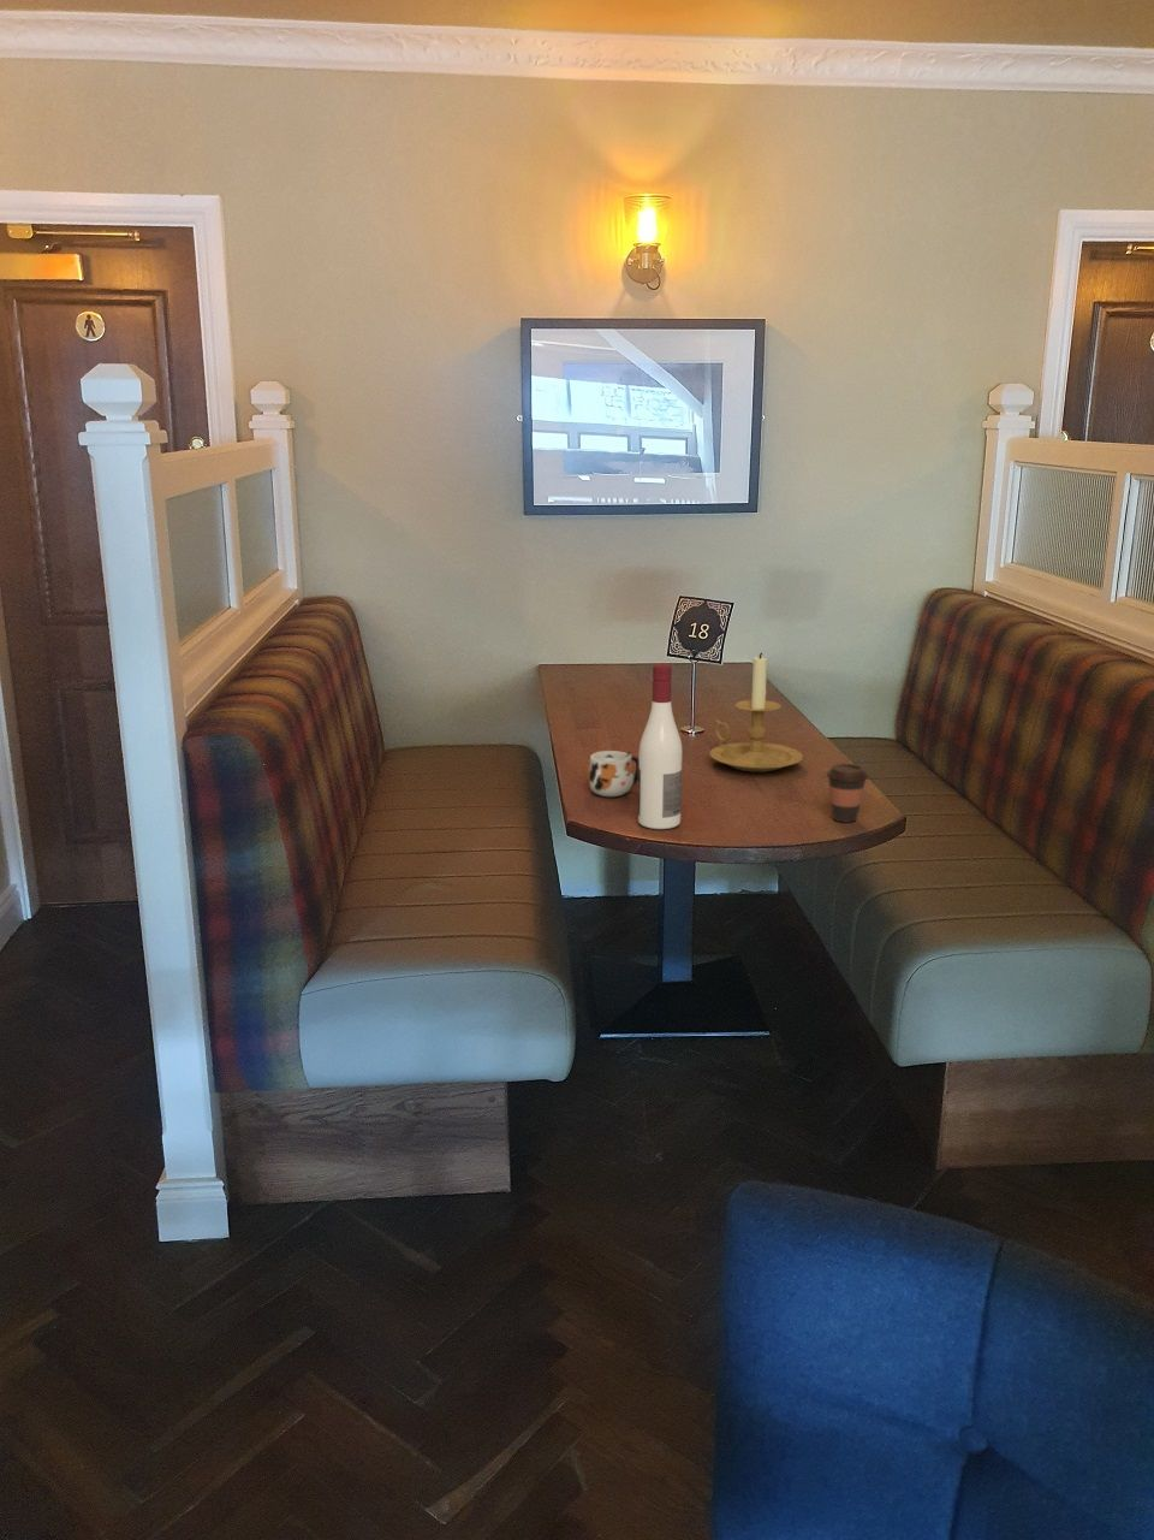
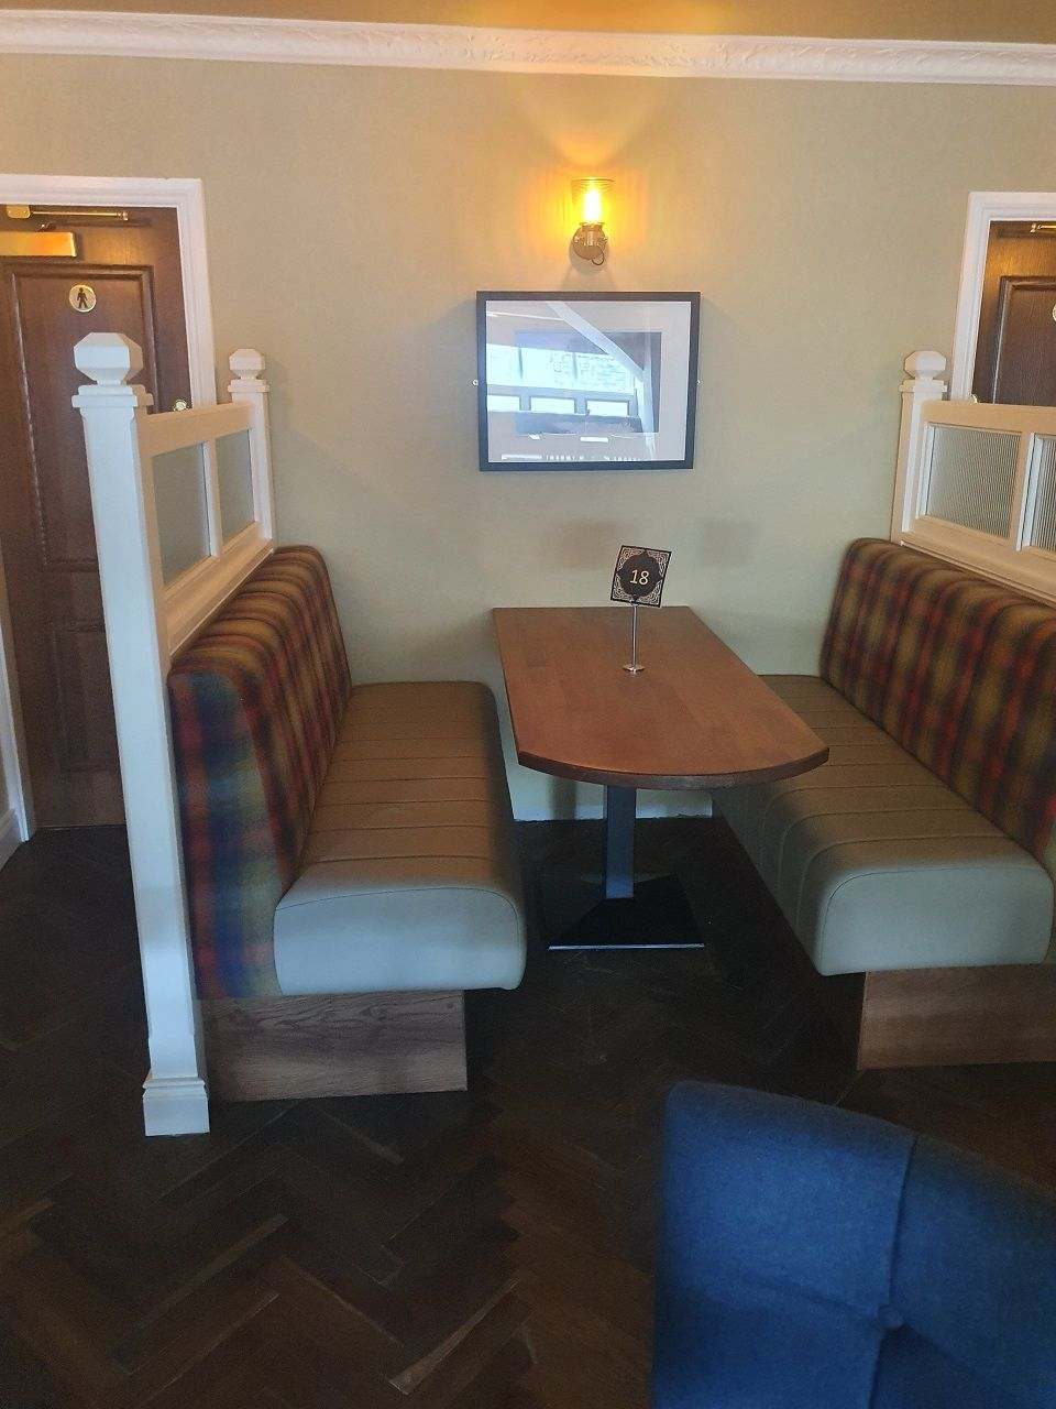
- candle holder [709,652,804,774]
- alcohol [638,663,684,831]
- mug [587,749,640,798]
- coffee cup [824,763,870,825]
